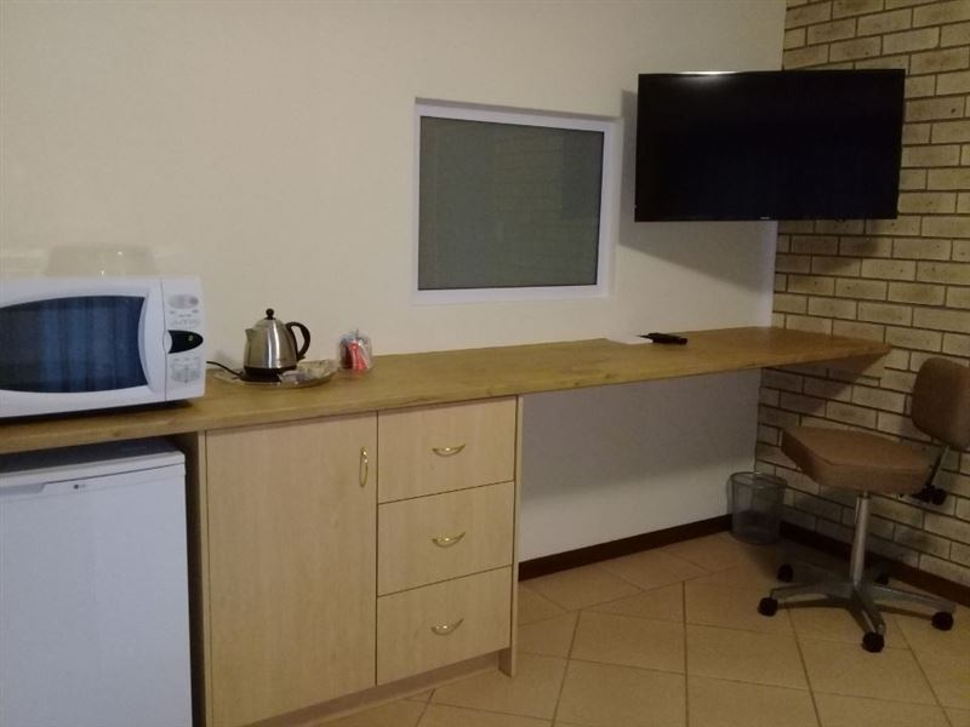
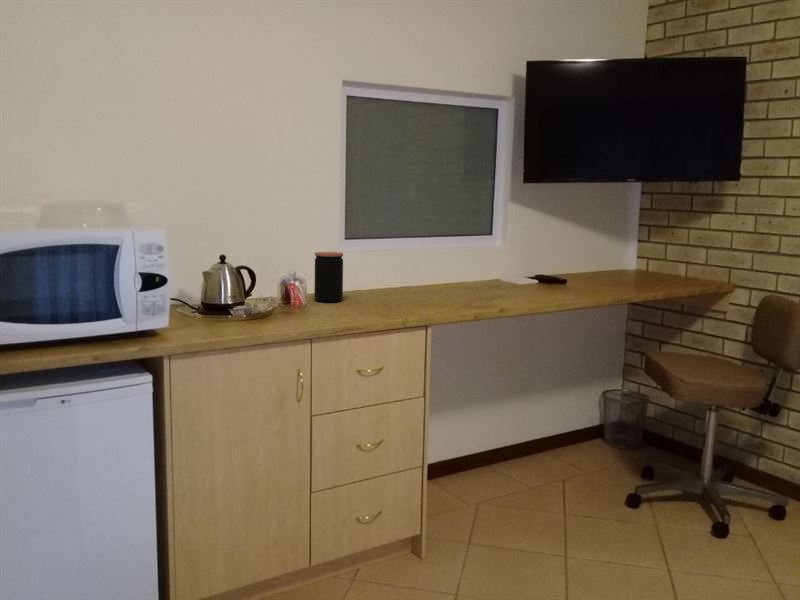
+ coffee jar [313,251,344,303]
